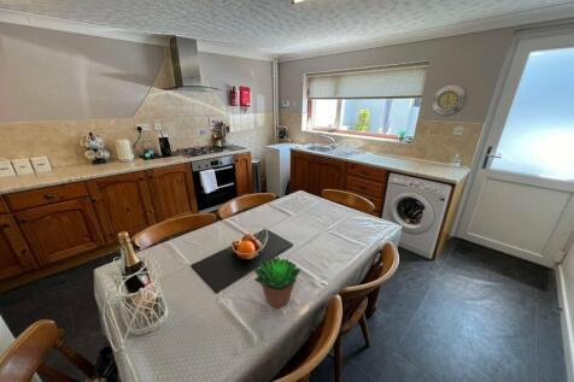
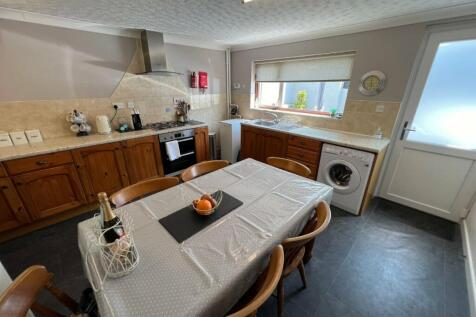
- succulent plant [253,254,301,310]
